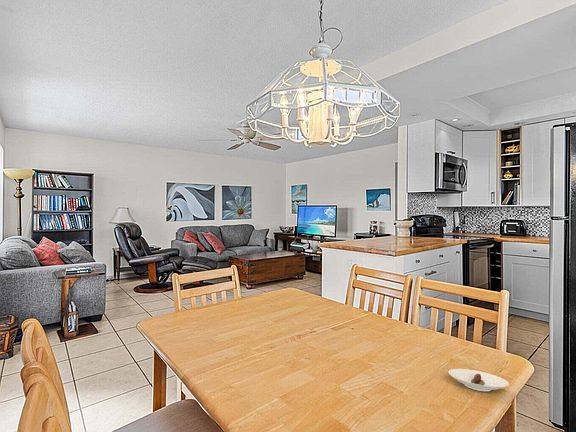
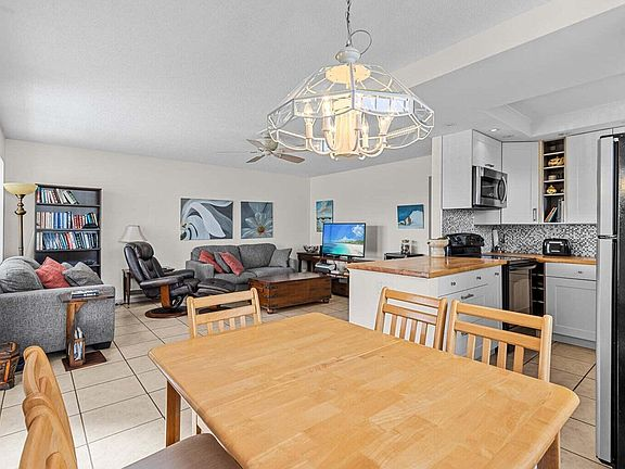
- saucer [447,368,510,392]
